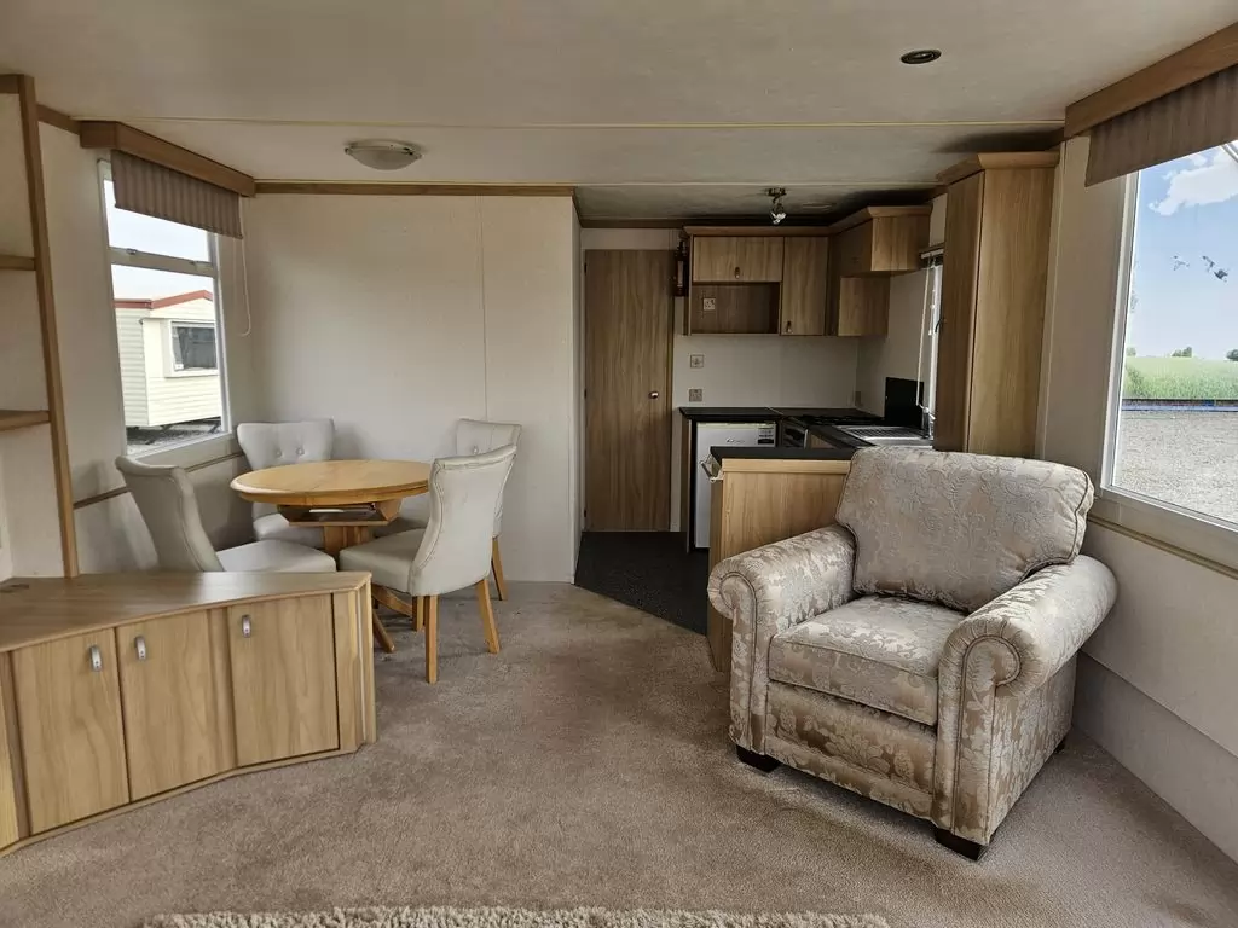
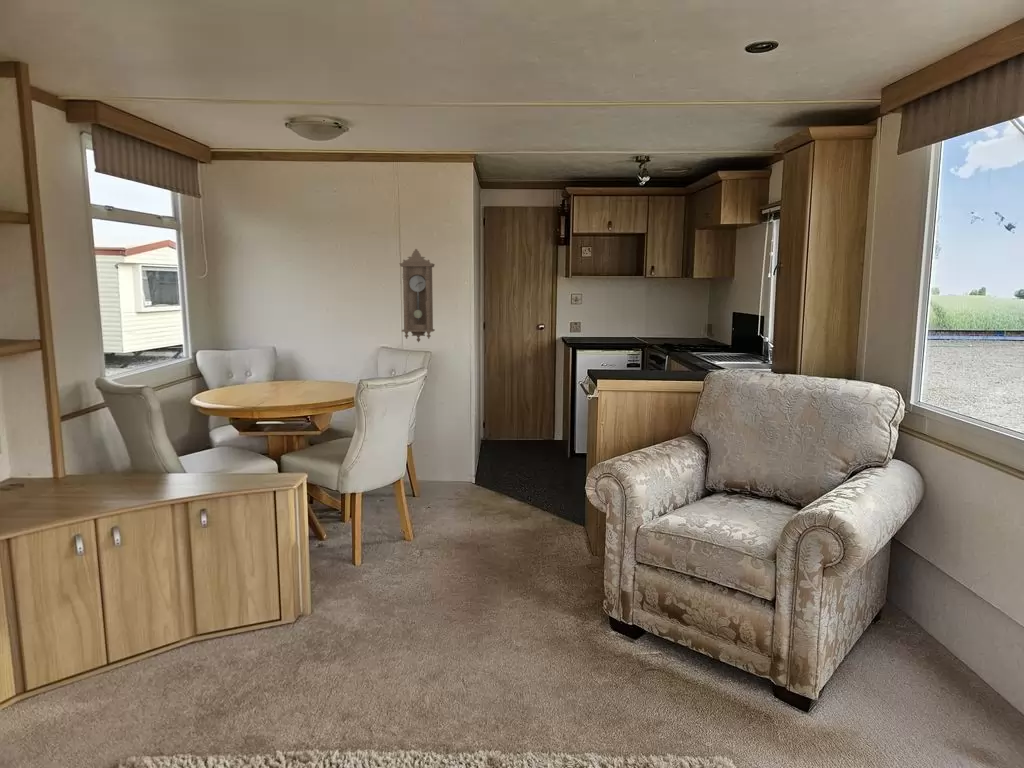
+ pendulum clock [398,248,436,343]
